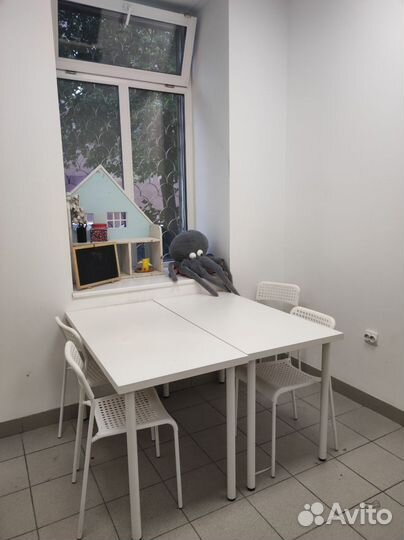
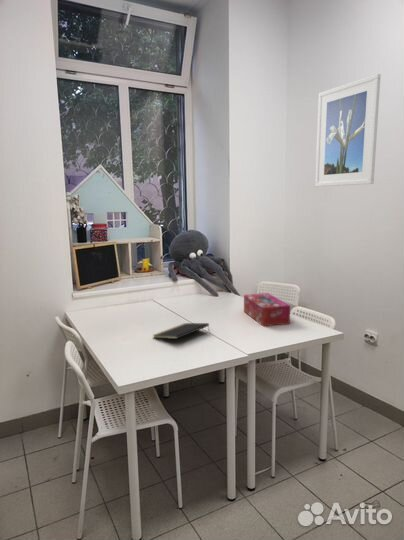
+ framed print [314,73,382,188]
+ notepad [152,322,211,340]
+ tissue box [243,292,291,327]
